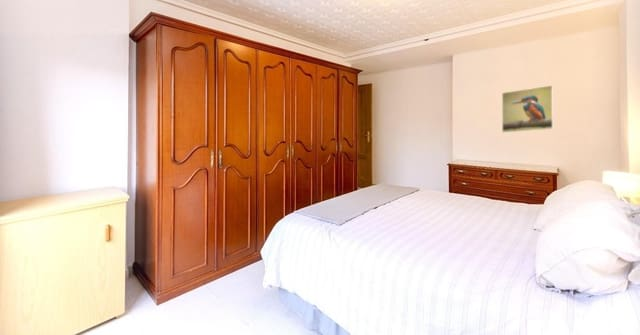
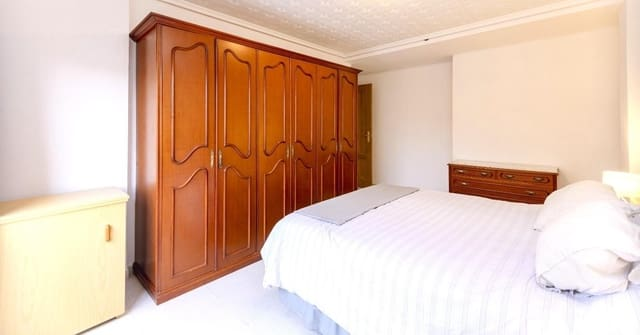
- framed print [501,84,554,133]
